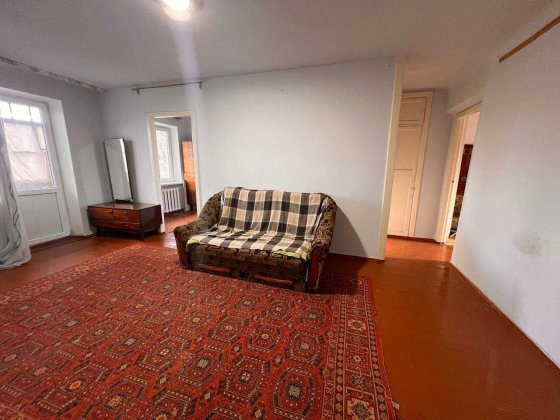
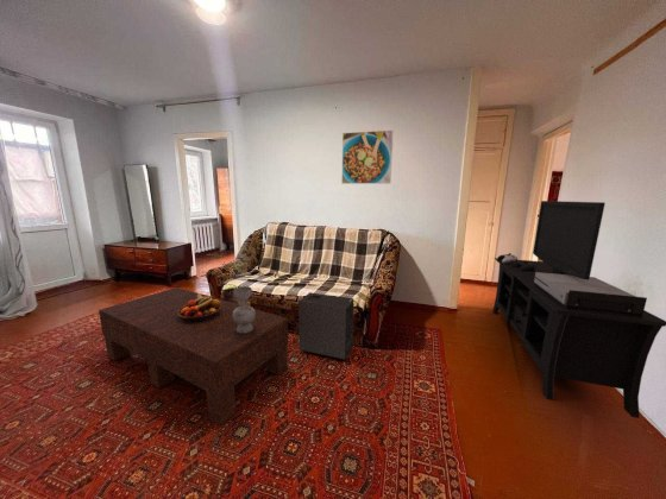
+ coffee table [98,286,289,427]
+ speaker [297,291,356,361]
+ media console [491,200,666,419]
+ decorative vase [233,285,256,333]
+ fruit bowl [177,292,221,323]
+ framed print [340,130,395,185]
